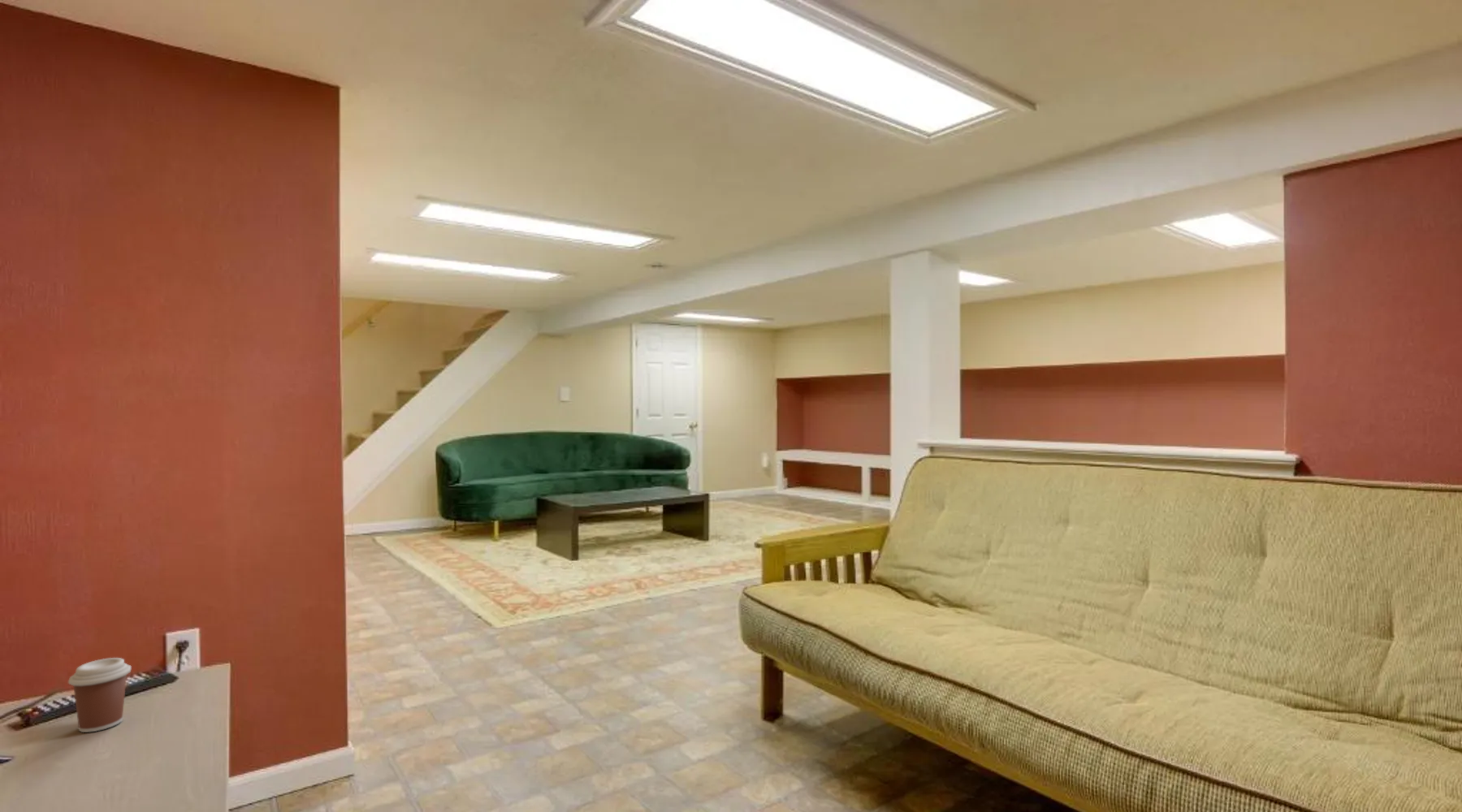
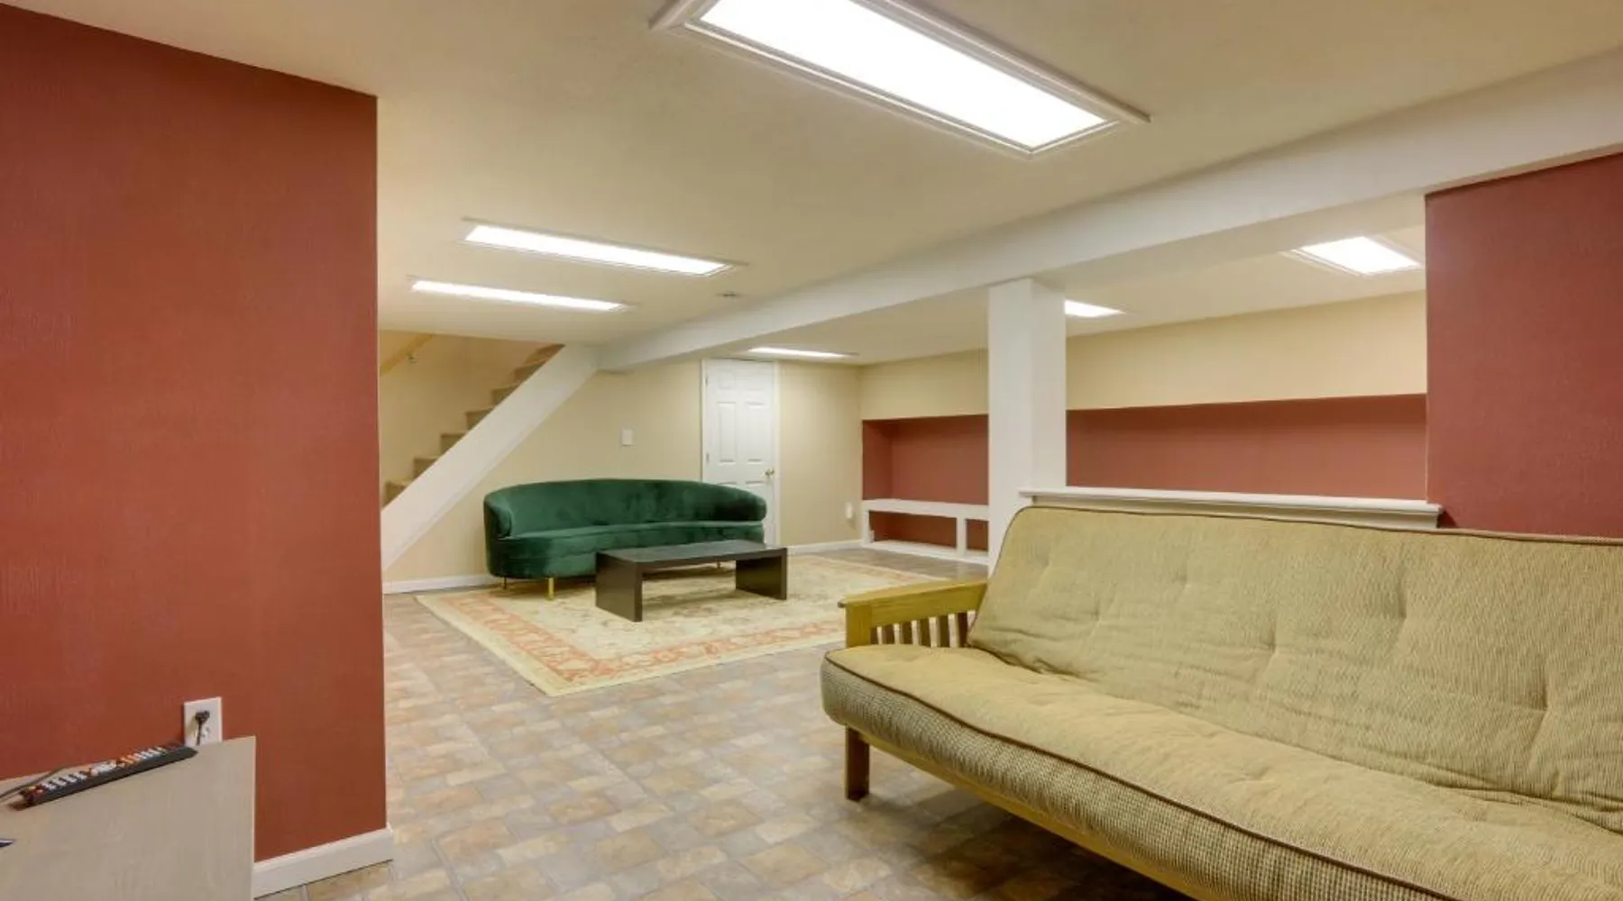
- coffee cup [67,657,132,733]
